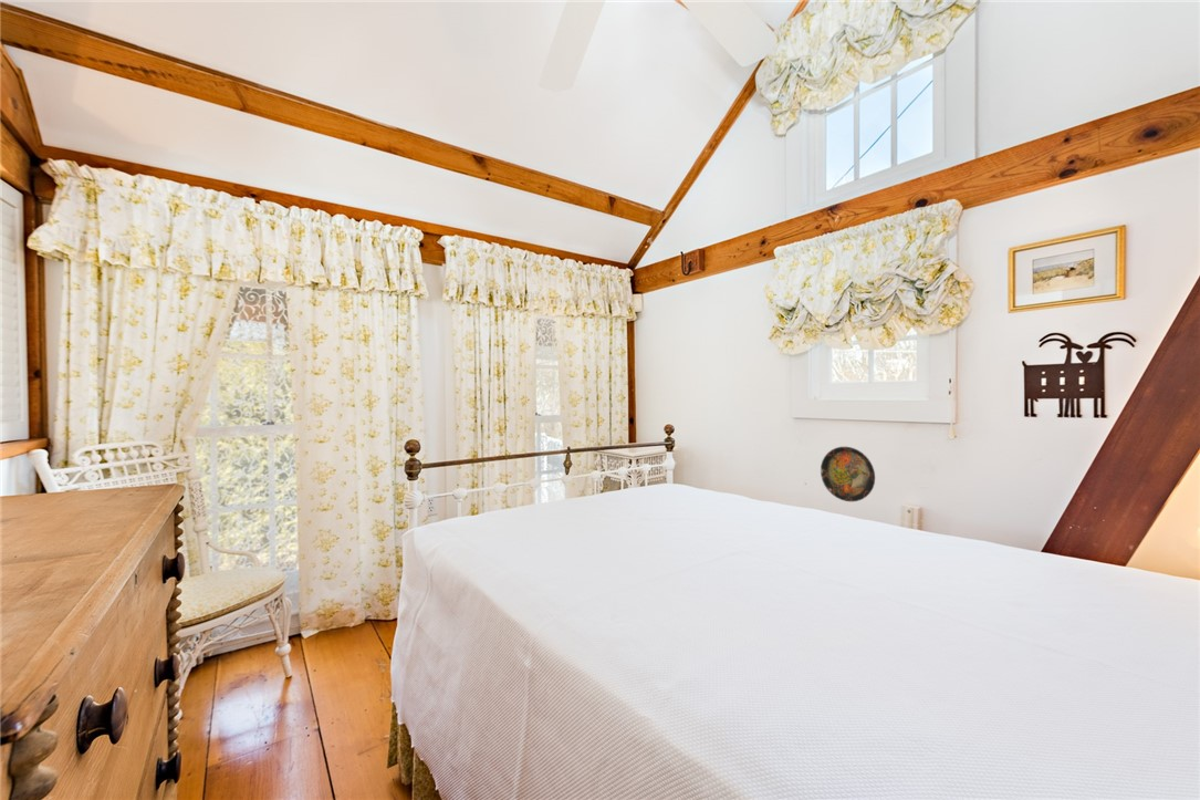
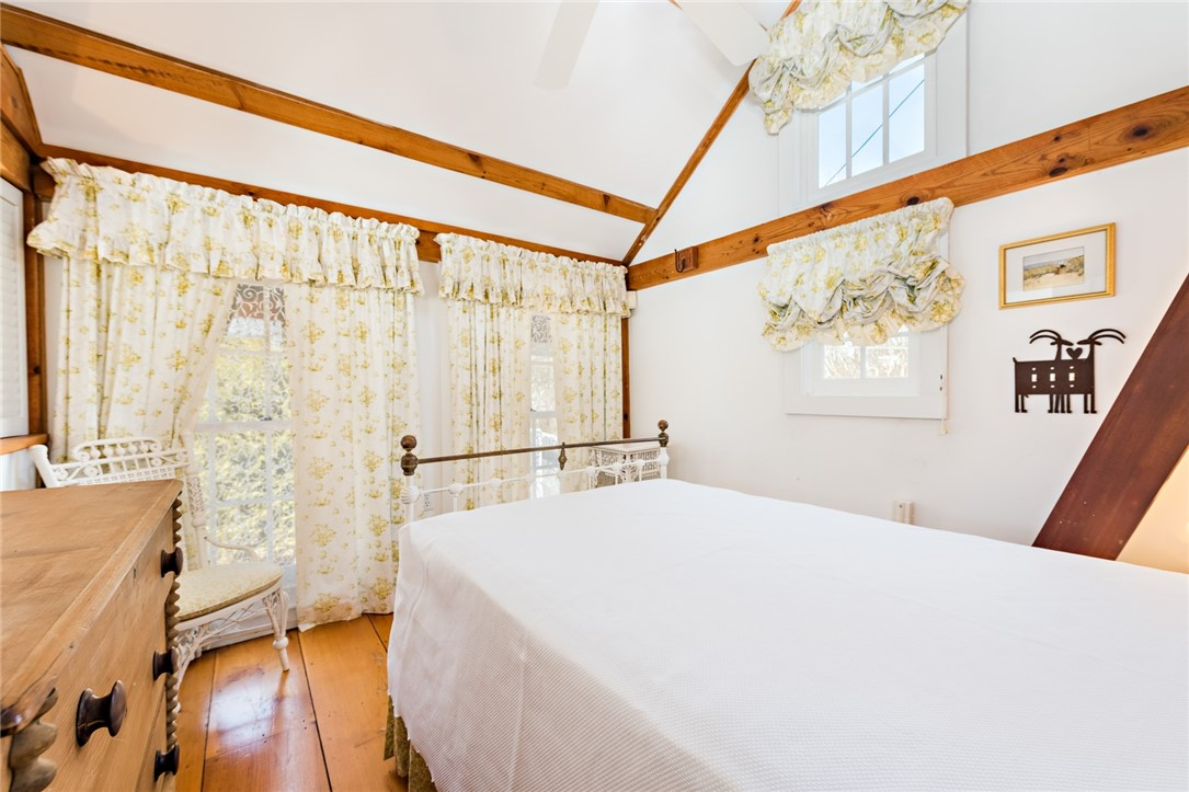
- decorative plate [820,446,876,502]
